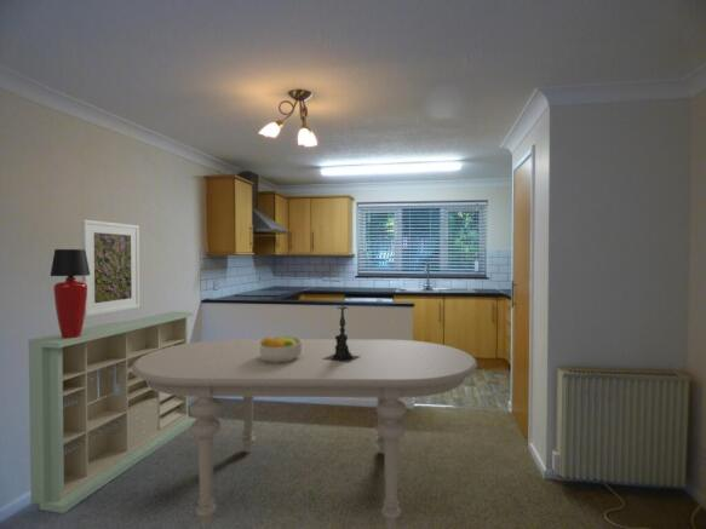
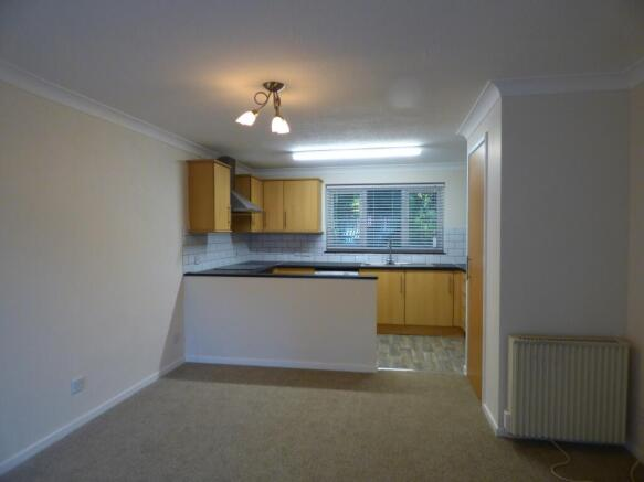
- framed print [80,218,140,318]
- fruit bowl [259,335,303,363]
- storage cabinet [28,311,196,514]
- dining table [132,338,478,529]
- table lamp [48,248,90,339]
- candle holder [322,305,361,363]
